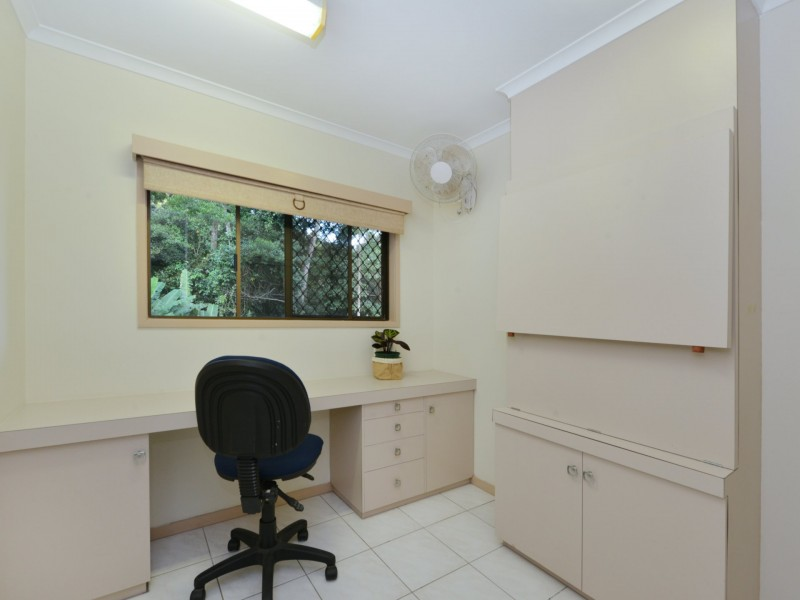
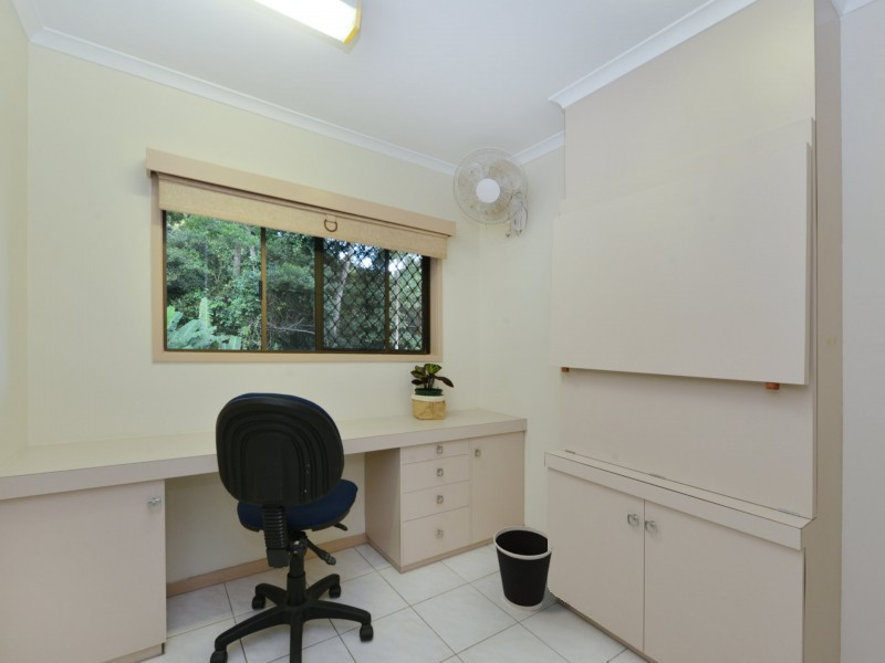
+ wastebasket [492,525,555,612]
